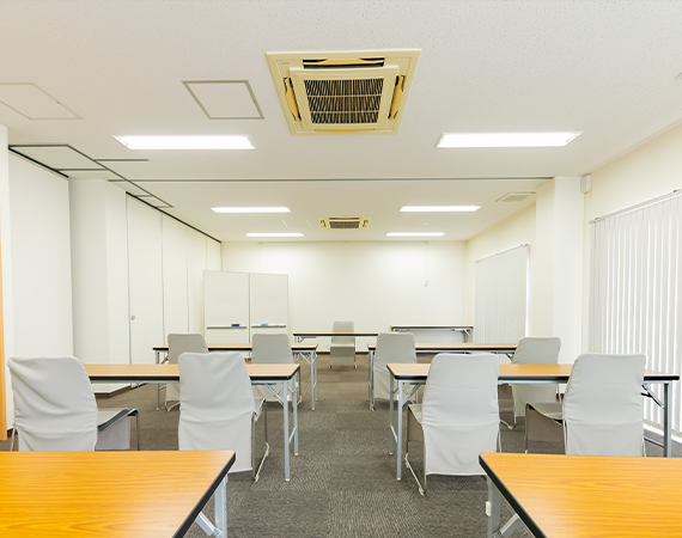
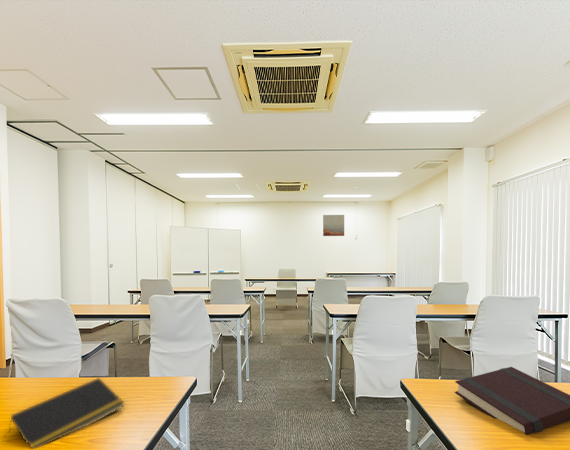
+ notepad [8,377,126,450]
+ book [454,366,570,436]
+ wall art [322,214,345,237]
